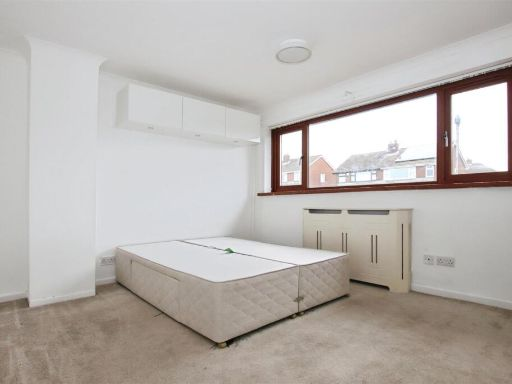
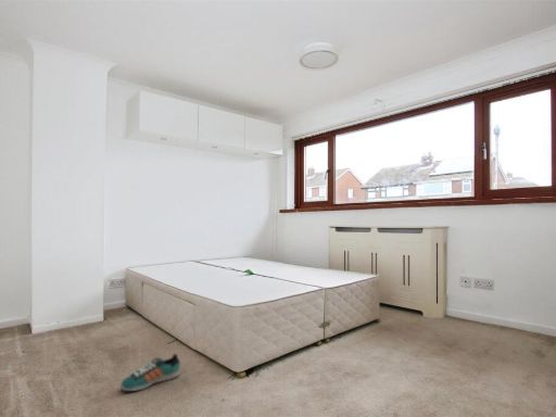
+ sneaker [119,353,181,392]
